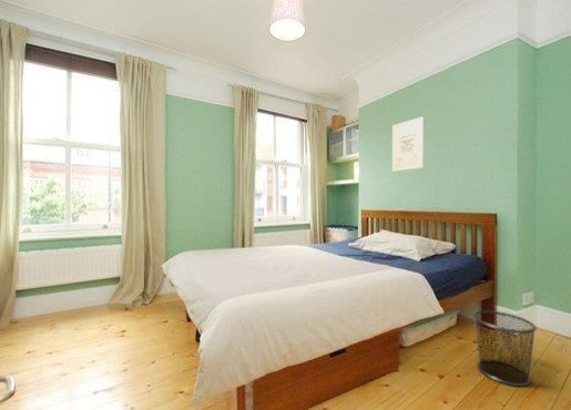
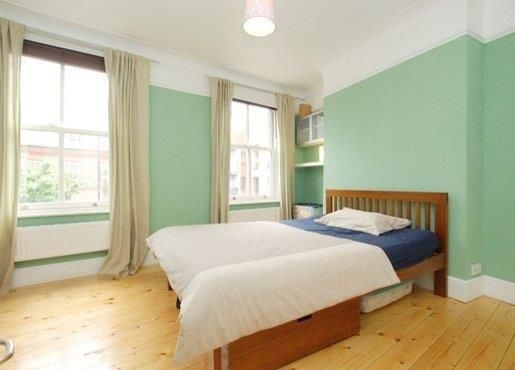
- waste bin [472,309,538,387]
- wall art [391,115,425,173]
